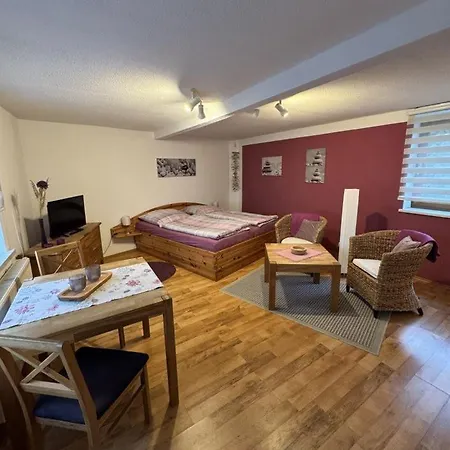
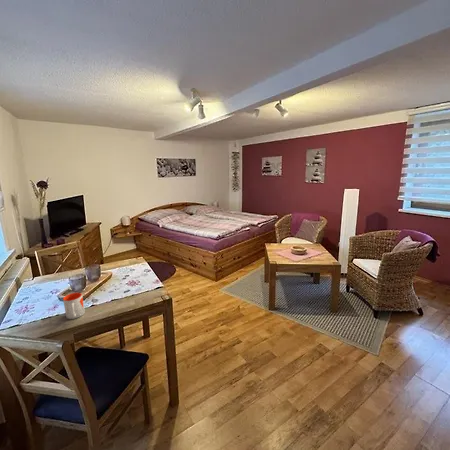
+ mug [62,292,86,320]
